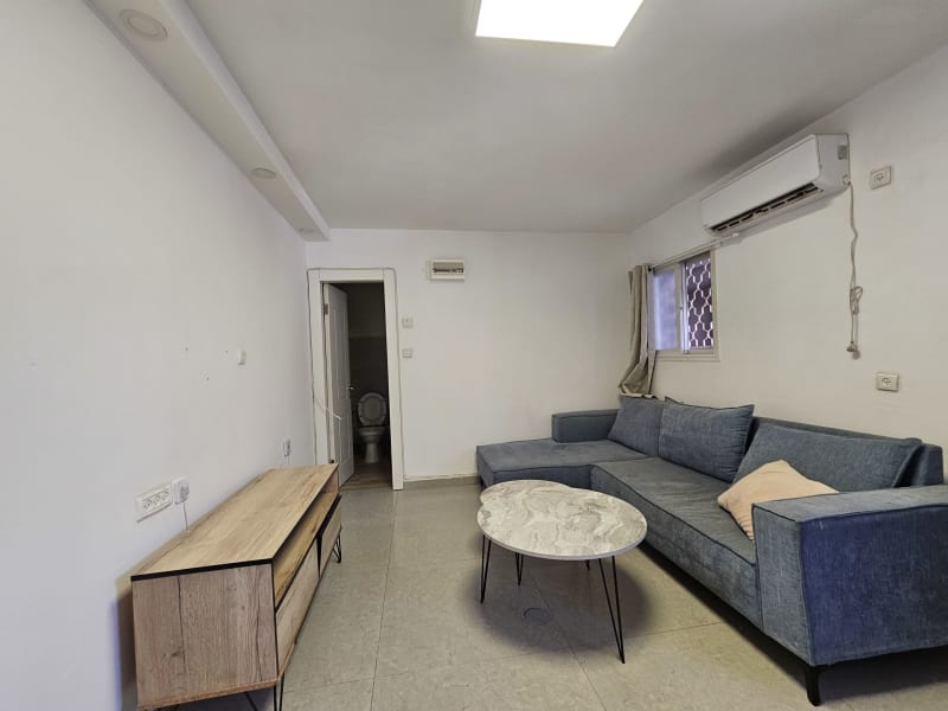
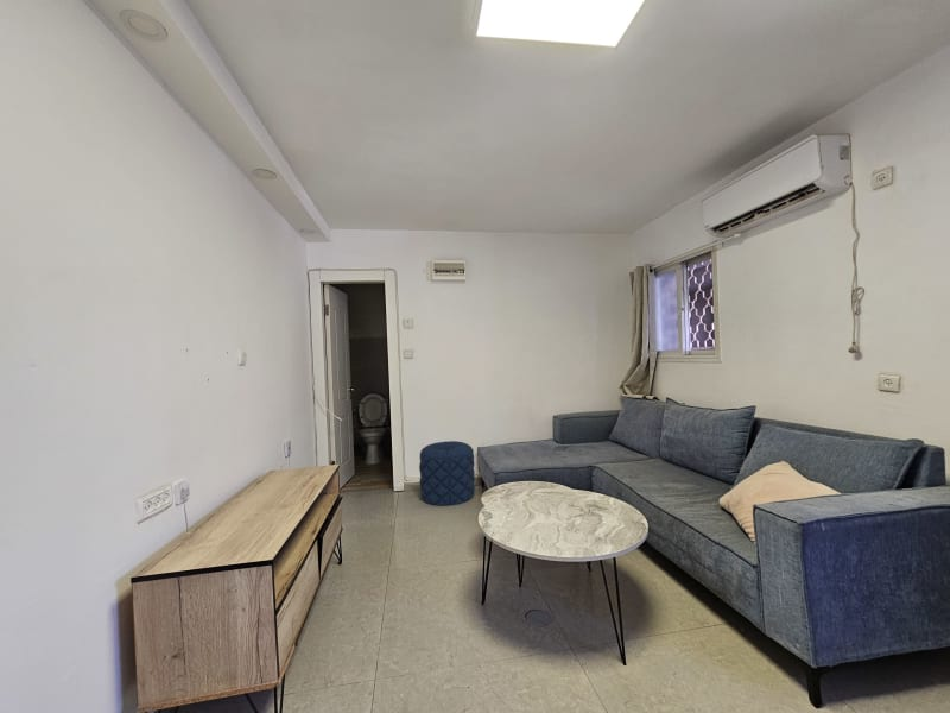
+ pouf [418,440,476,507]
